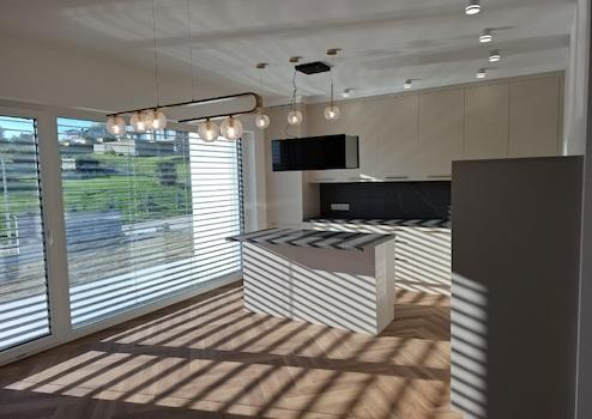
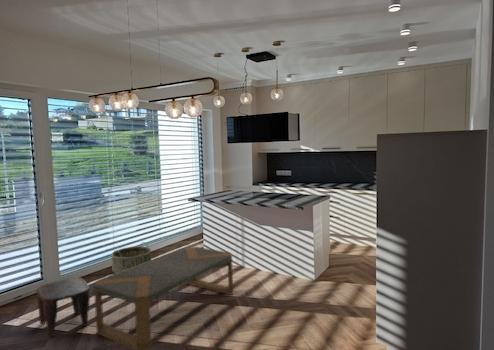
+ basket [110,241,152,274]
+ coffee table [93,246,234,350]
+ stool [36,277,91,338]
